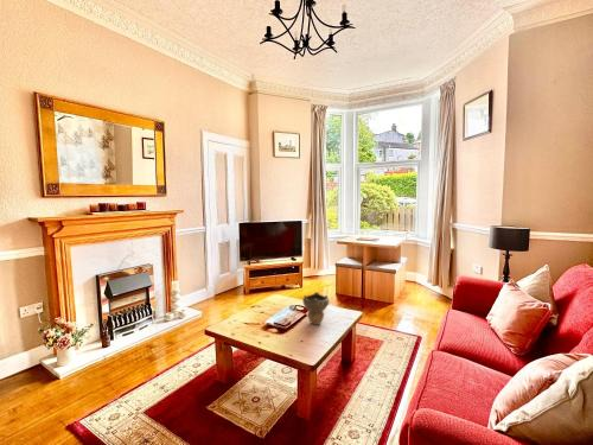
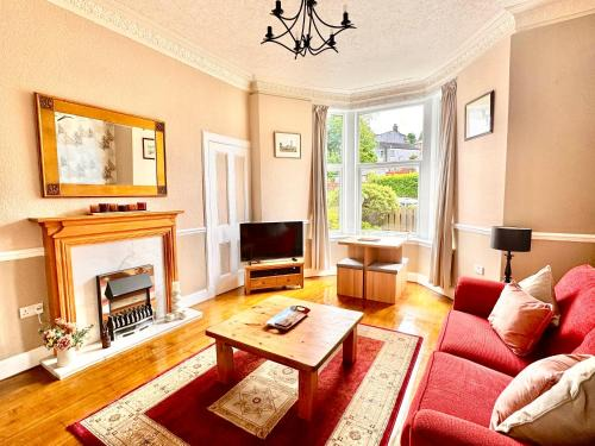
- decorative bowl [301,291,331,326]
